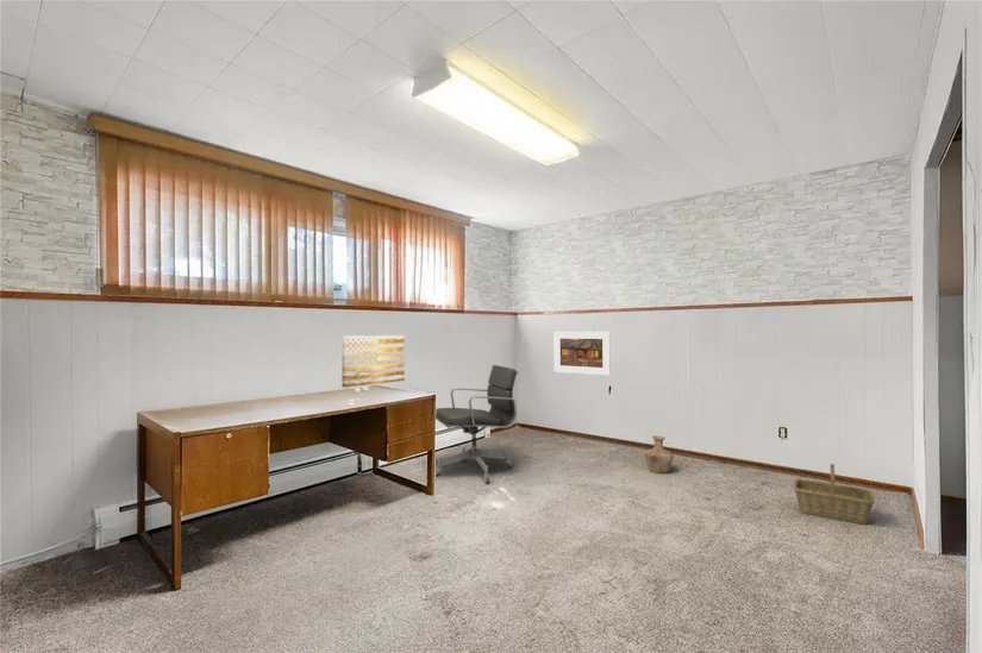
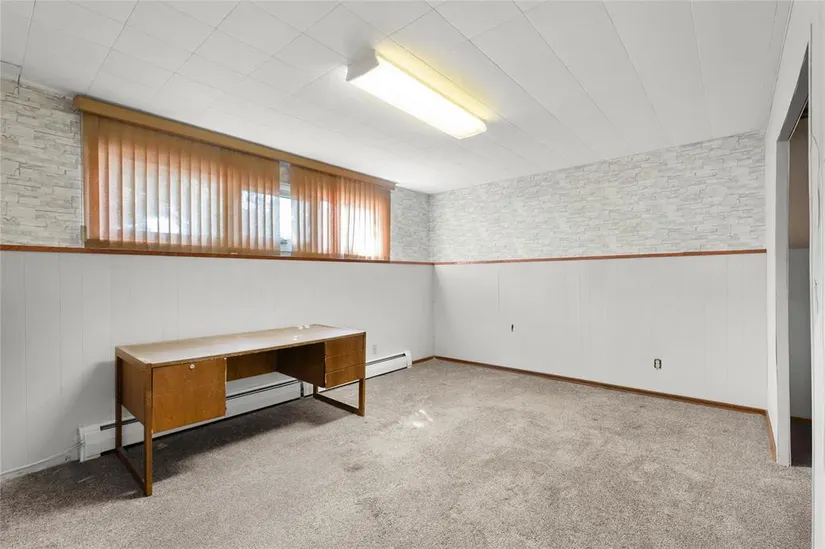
- wall art [340,334,406,389]
- basket [793,463,876,526]
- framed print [552,331,612,376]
- office chair [434,364,520,485]
- vase [644,434,674,475]
